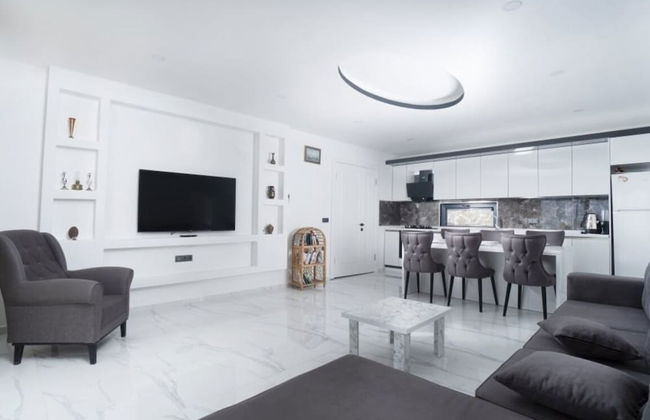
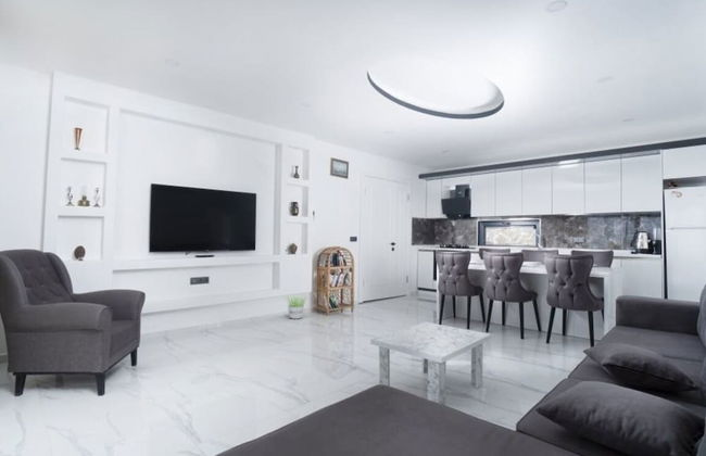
+ potted plant [282,293,306,320]
